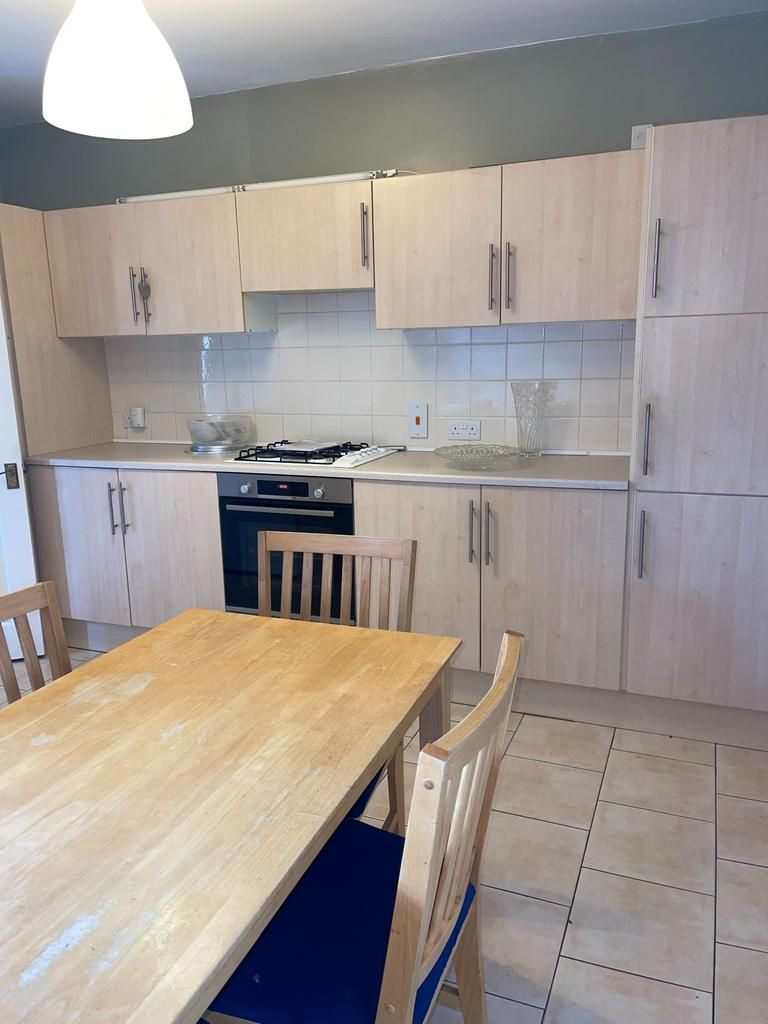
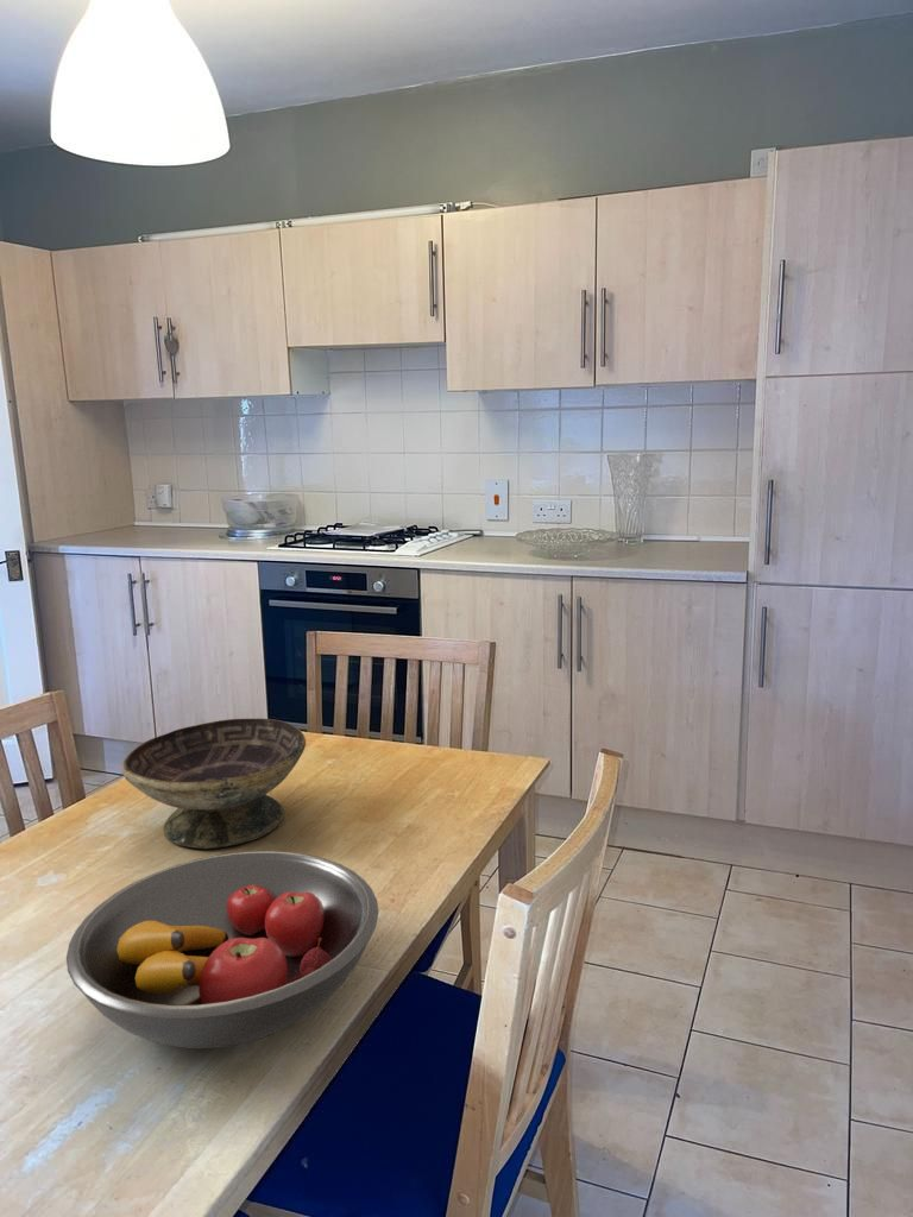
+ decorative bowl [121,718,307,850]
+ fruit bowl [65,850,379,1049]
